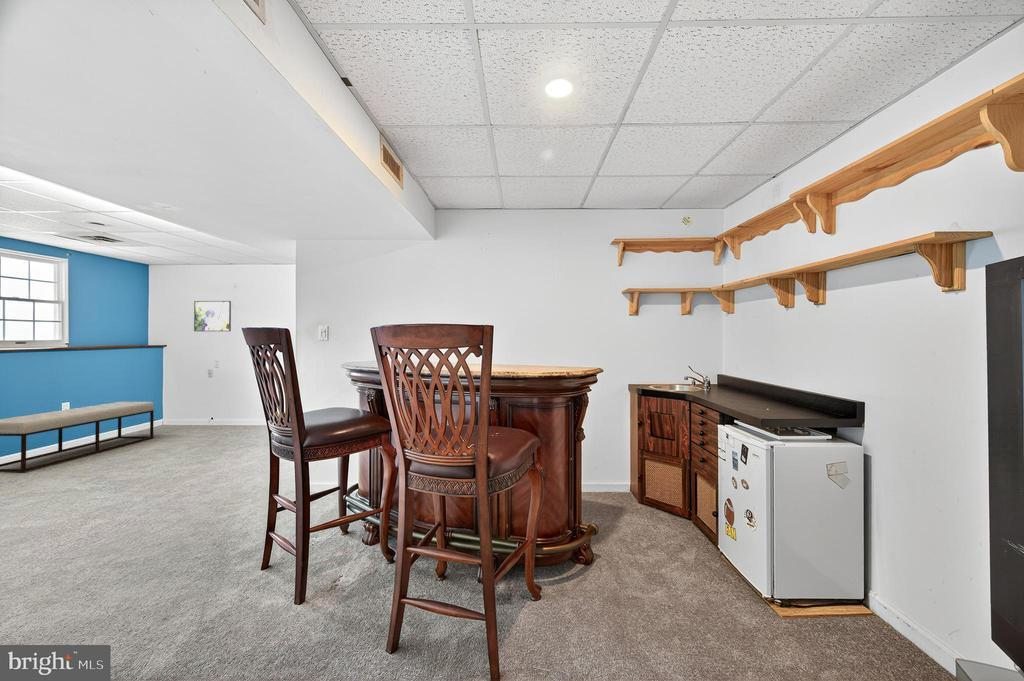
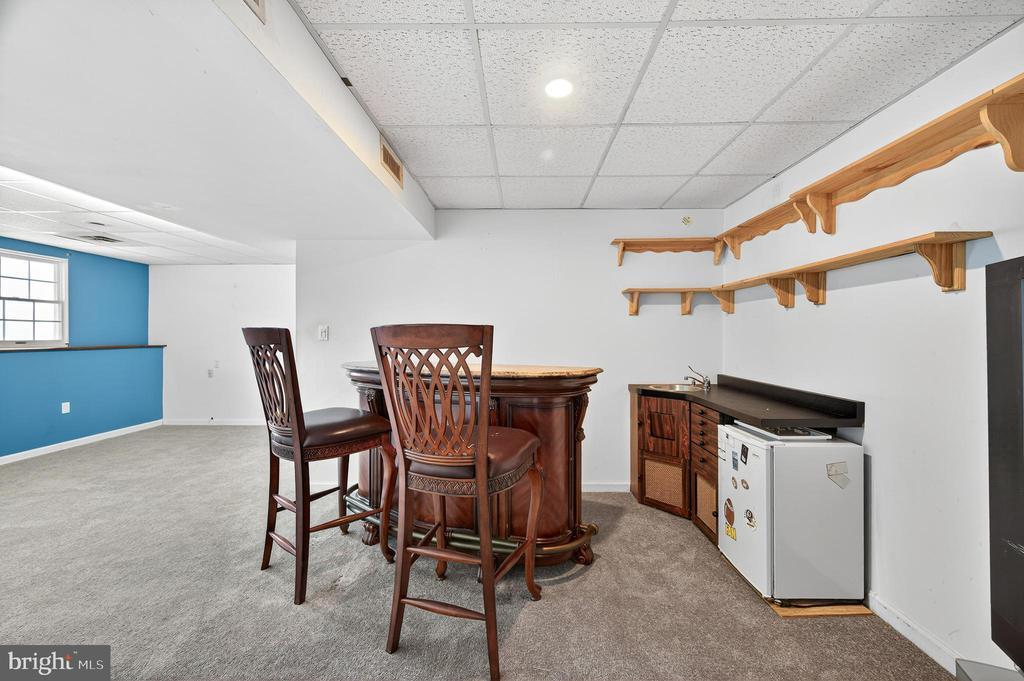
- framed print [193,300,232,332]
- bench [0,401,155,473]
